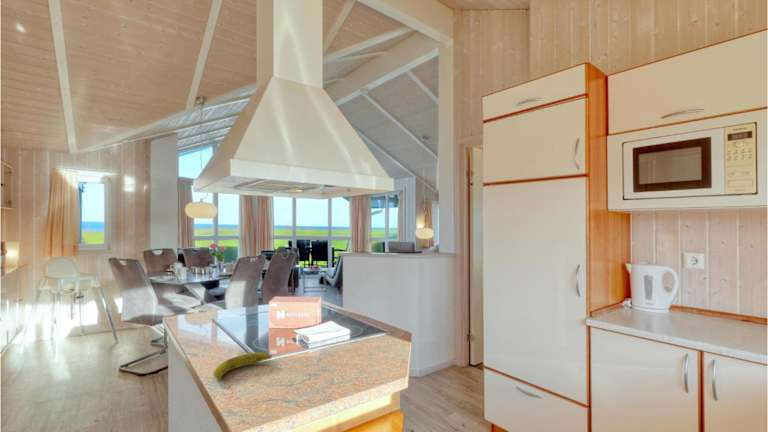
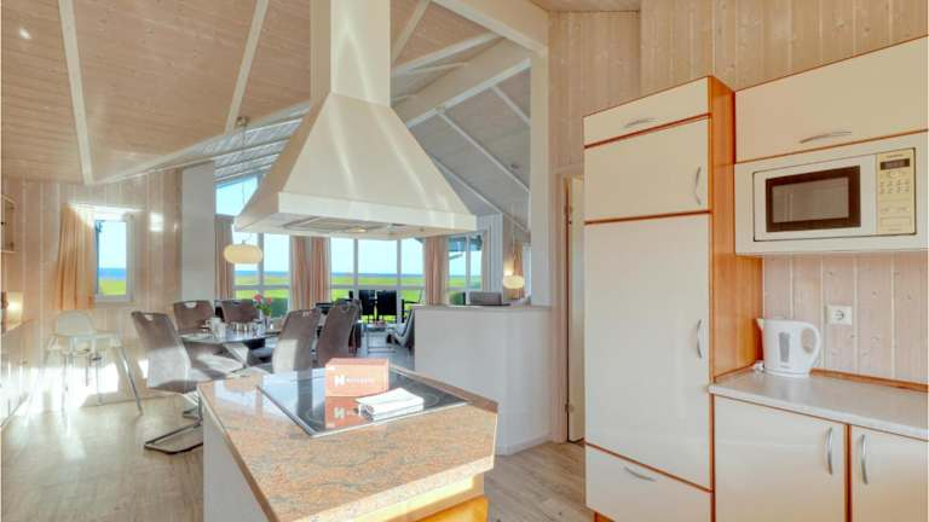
- fruit [212,352,273,382]
